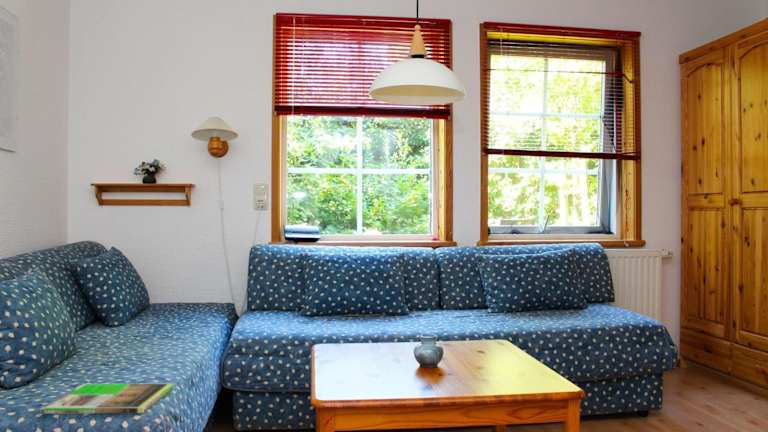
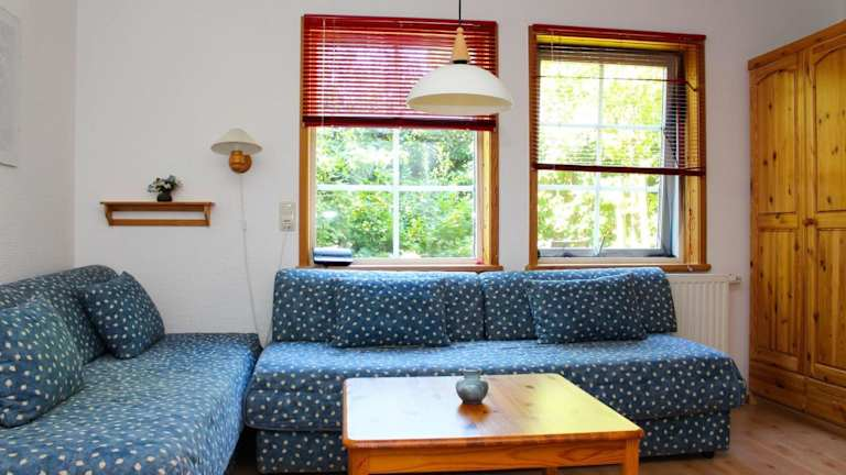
- magazine [39,383,175,414]
